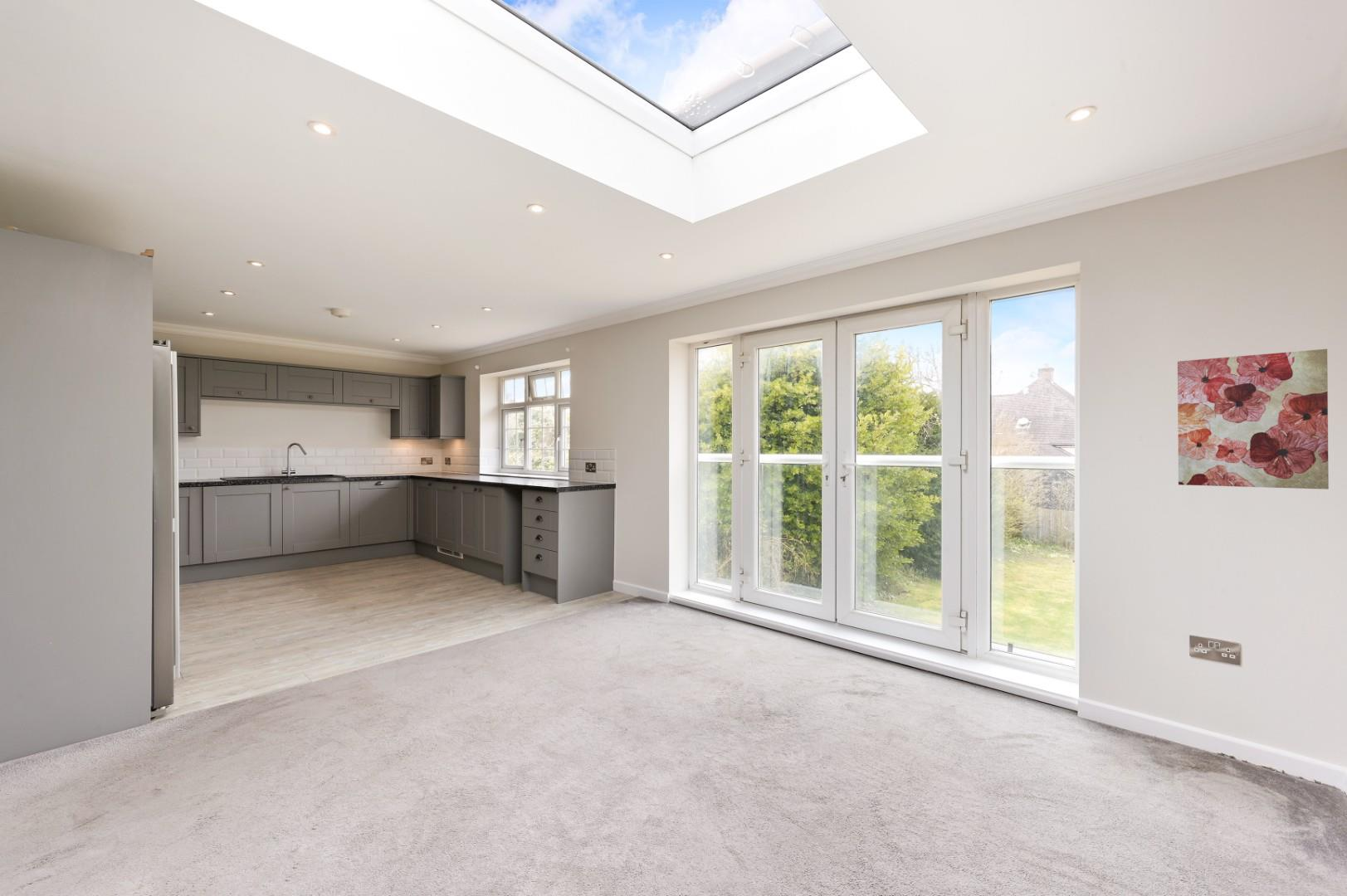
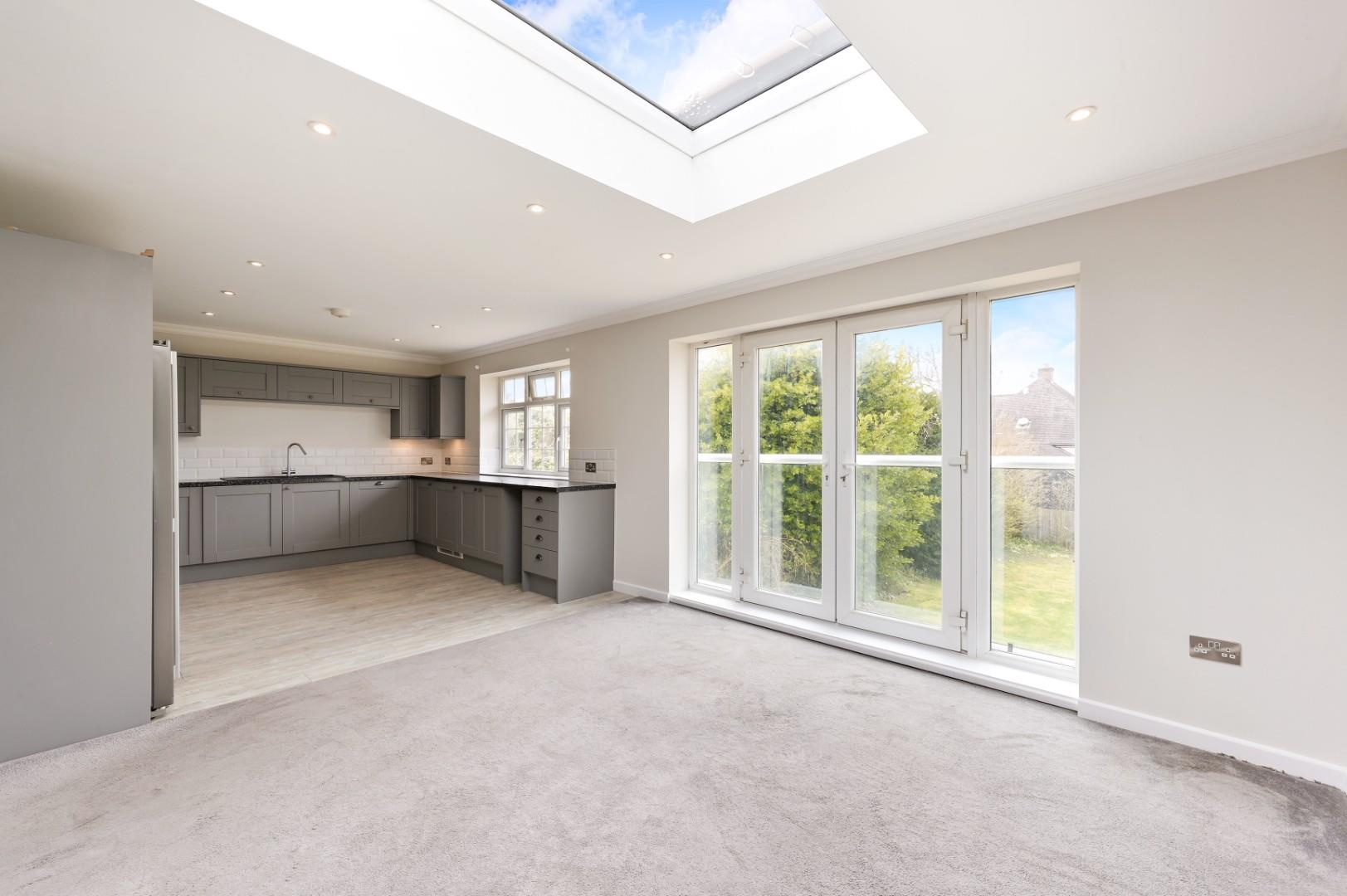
- wall art [1177,348,1330,490]
